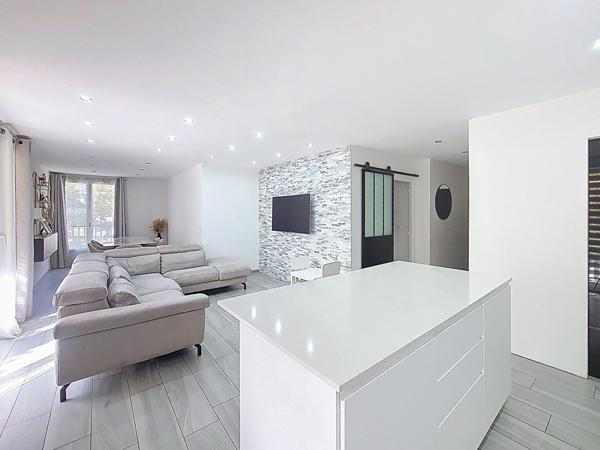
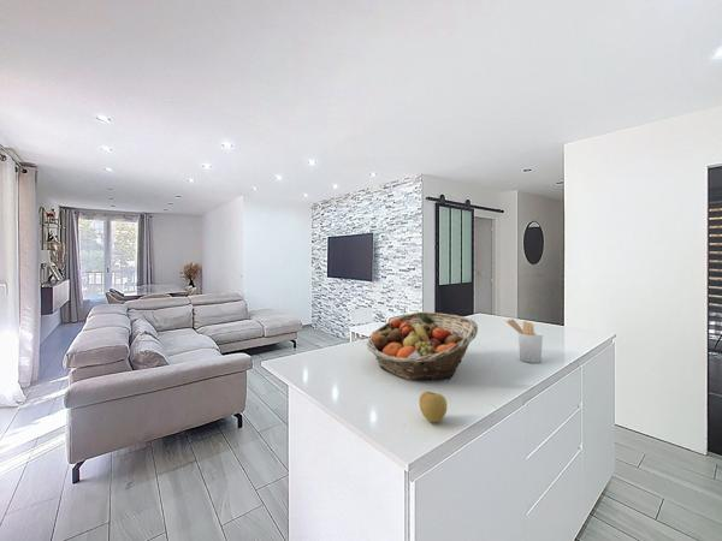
+ utensil holder [505,319,544,364]
+ fruit basket [366,311,479,382]
+ apple [418,390,448,423]
